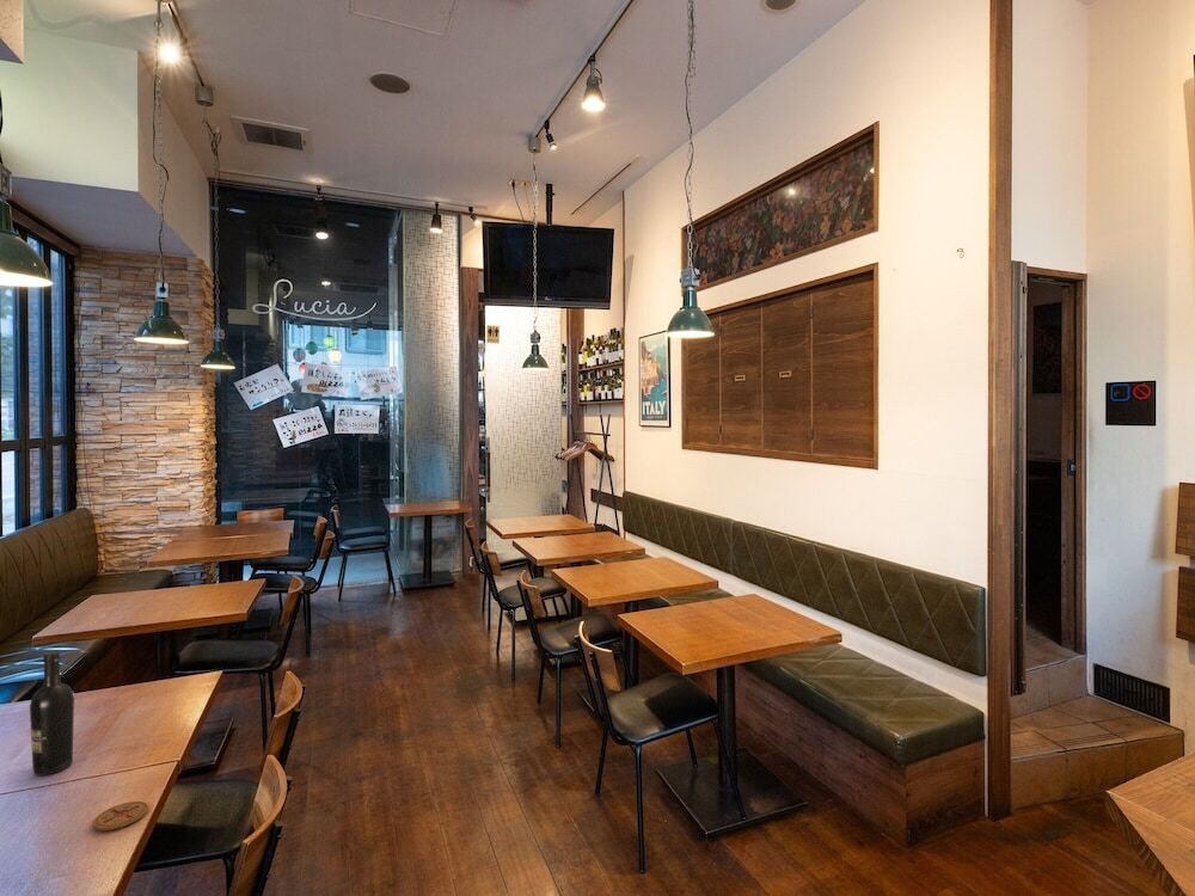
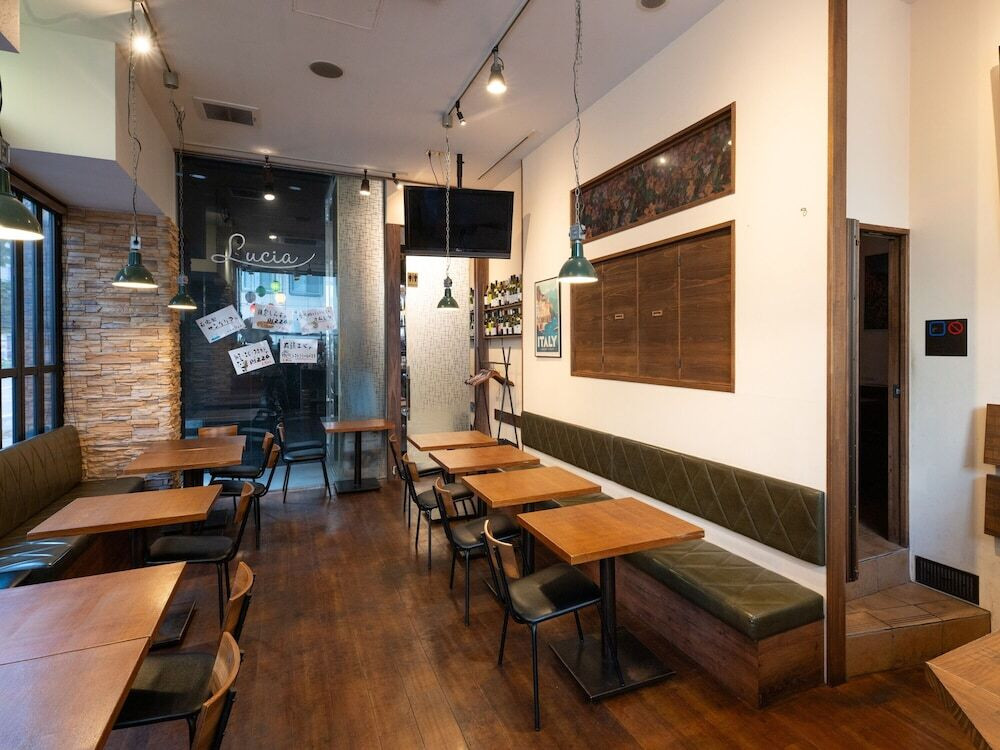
- wine bottle [29,650,75,777]
- coaster [92,800,149,831]
